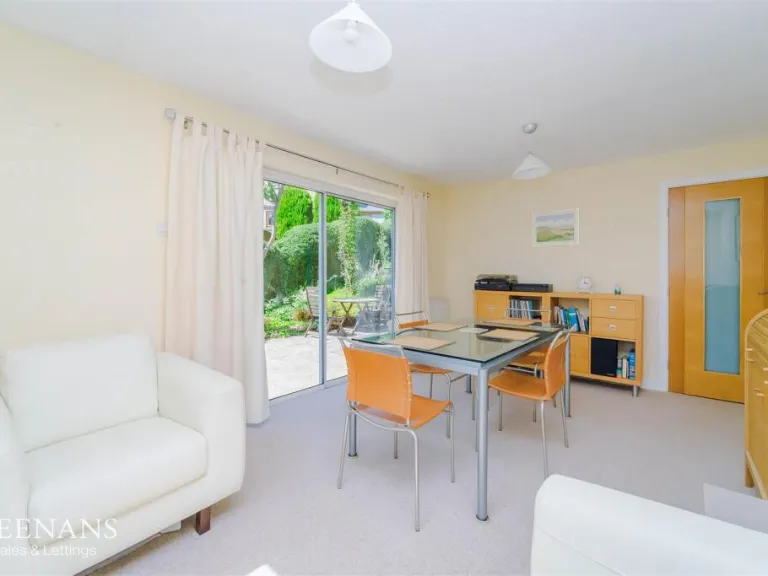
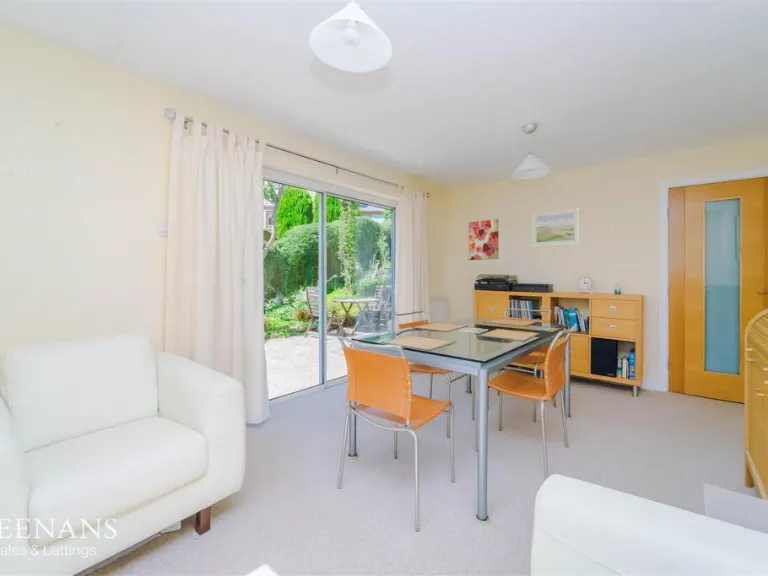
+ wall art [467,218,500,261]
